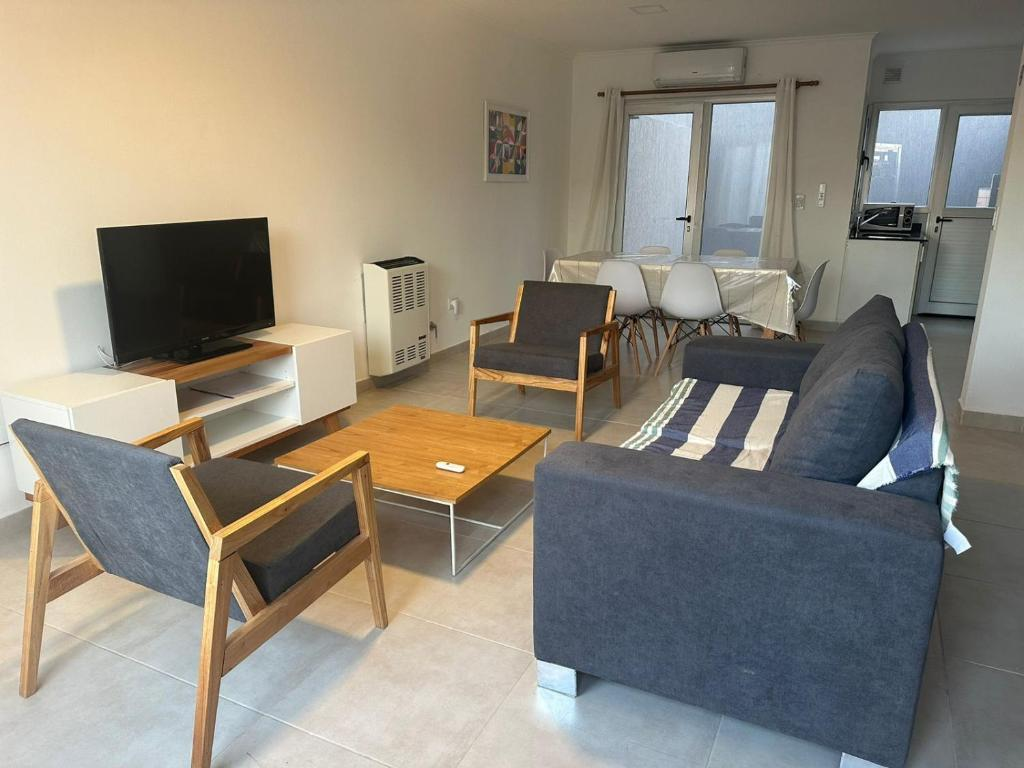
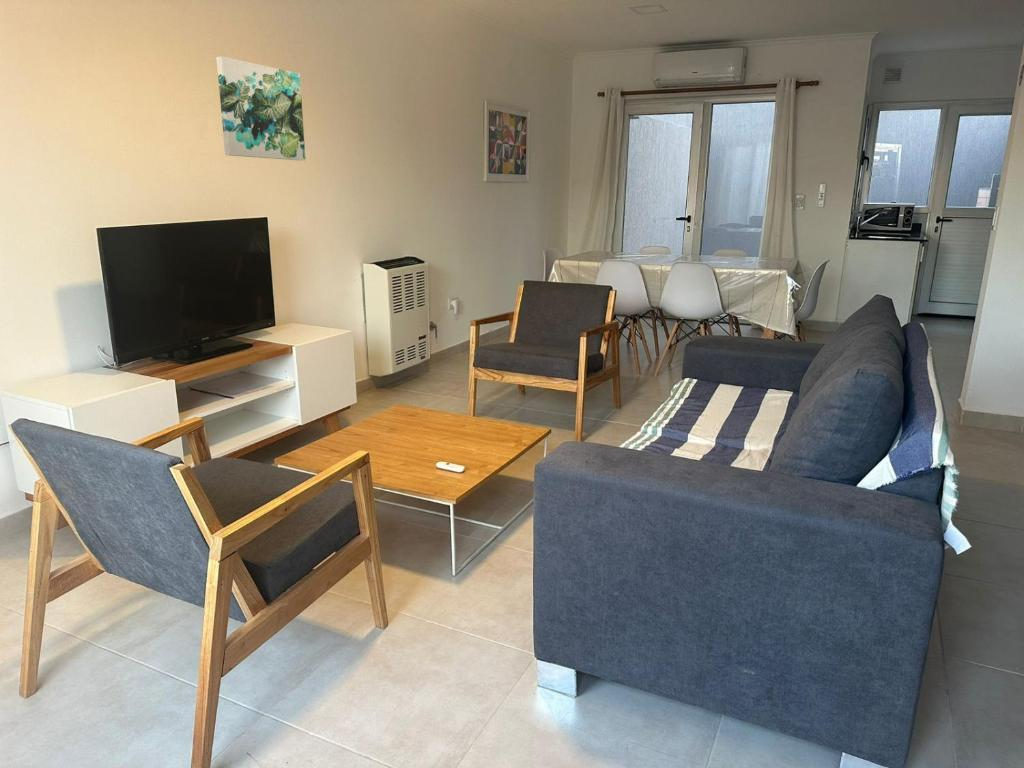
+ wall art [215,56,306,161]
